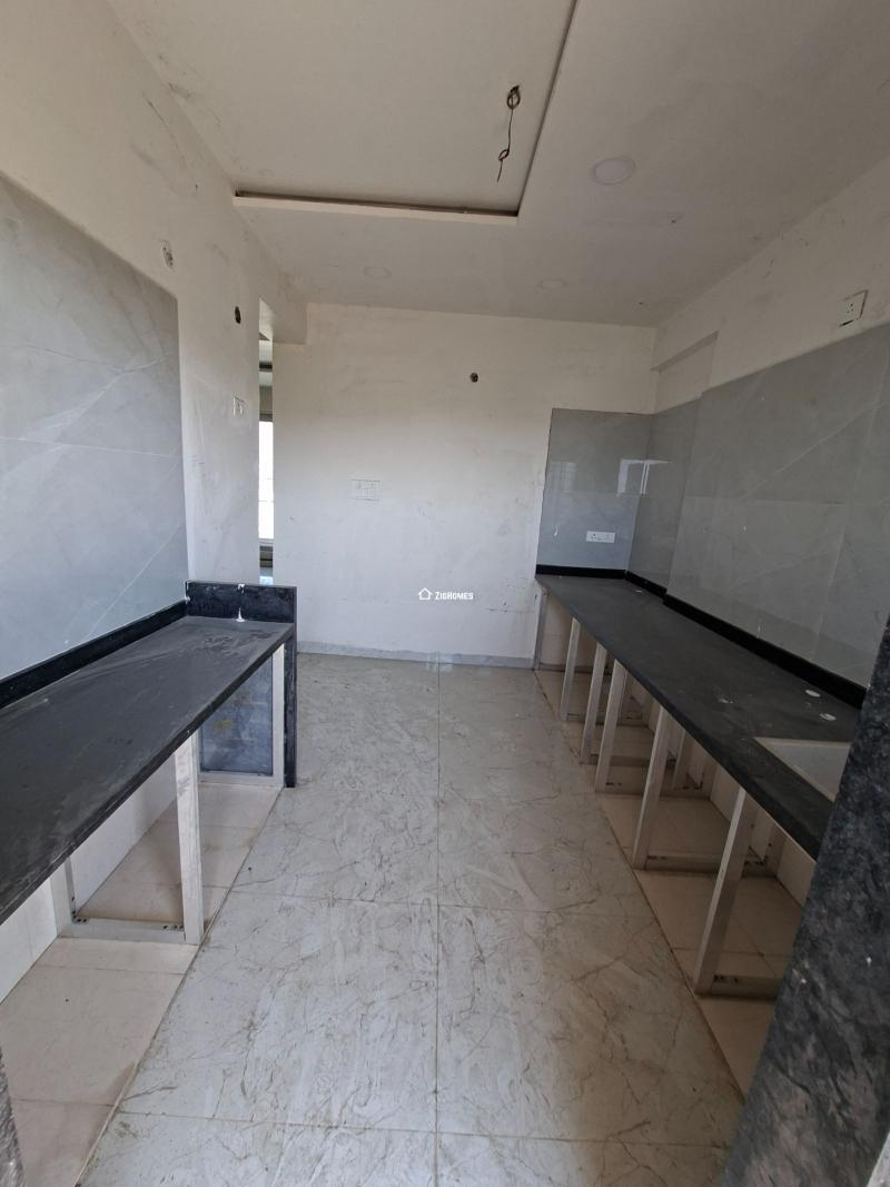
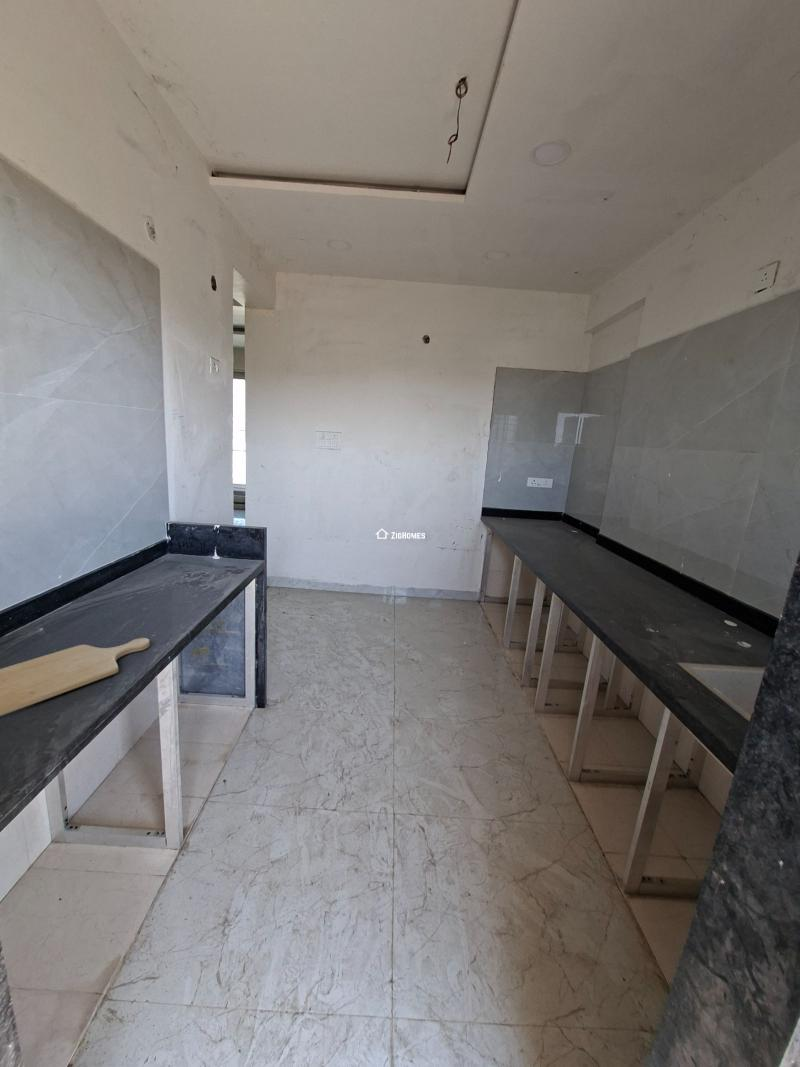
+ chopping board [0,637,151,717]
